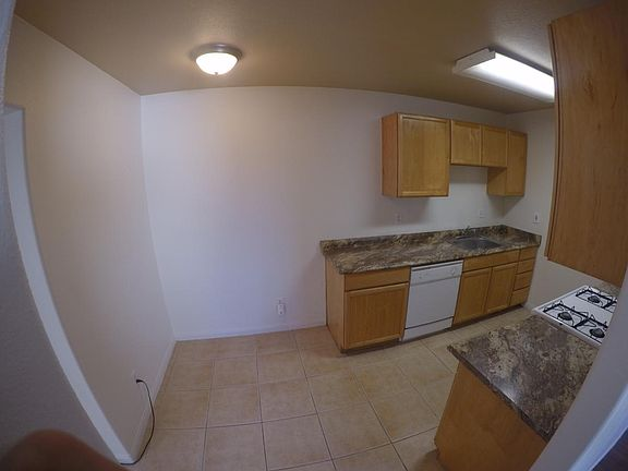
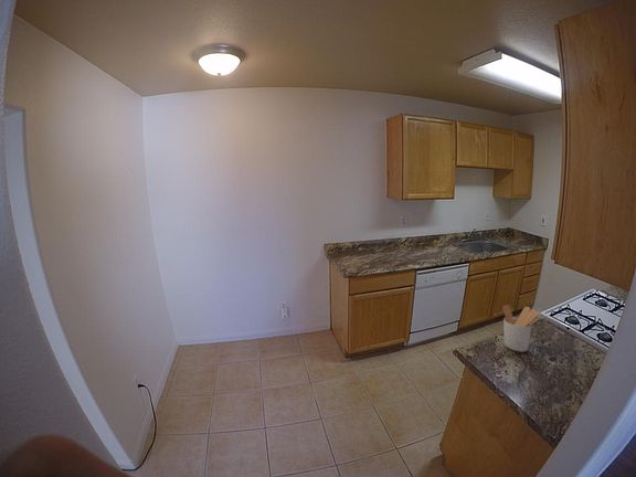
+ utensil holder [501,304,540,352]
